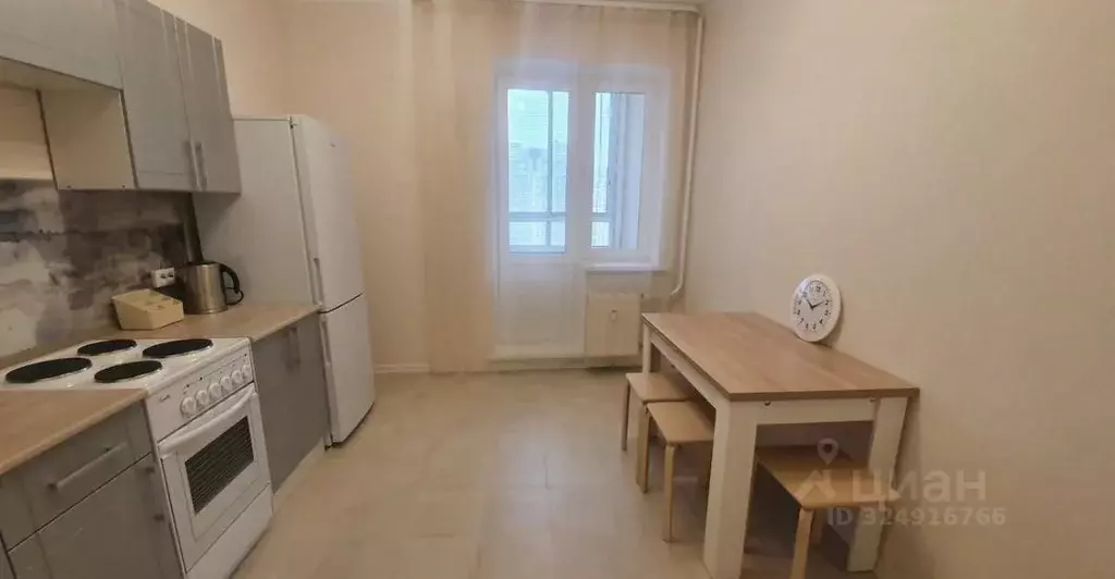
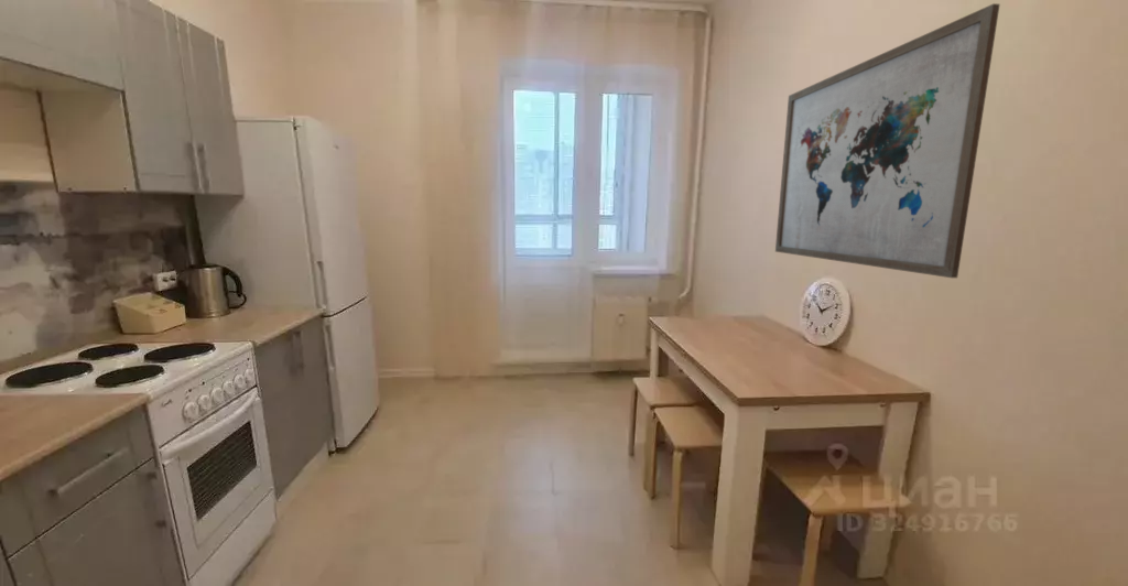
+ wall art [774,2,1001,279]
